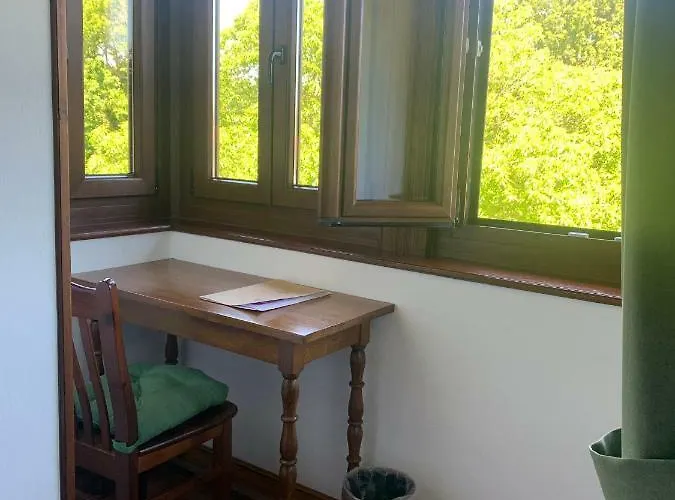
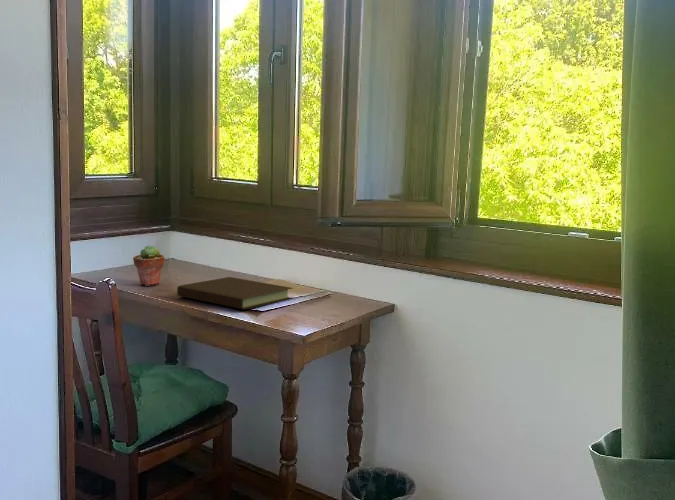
+ potted succulent [132,244,166,287]
+ notebook [176,276,294,310]
